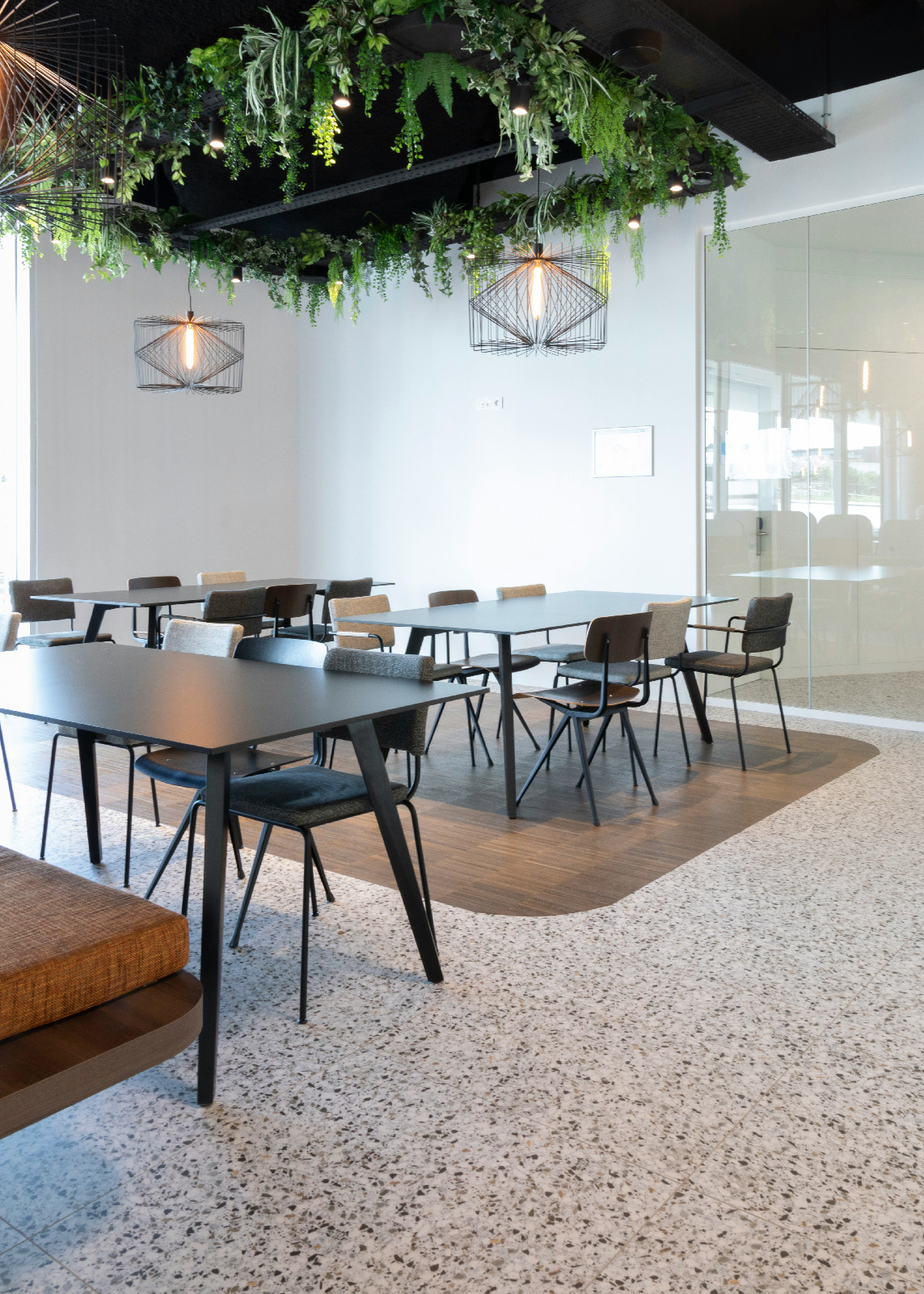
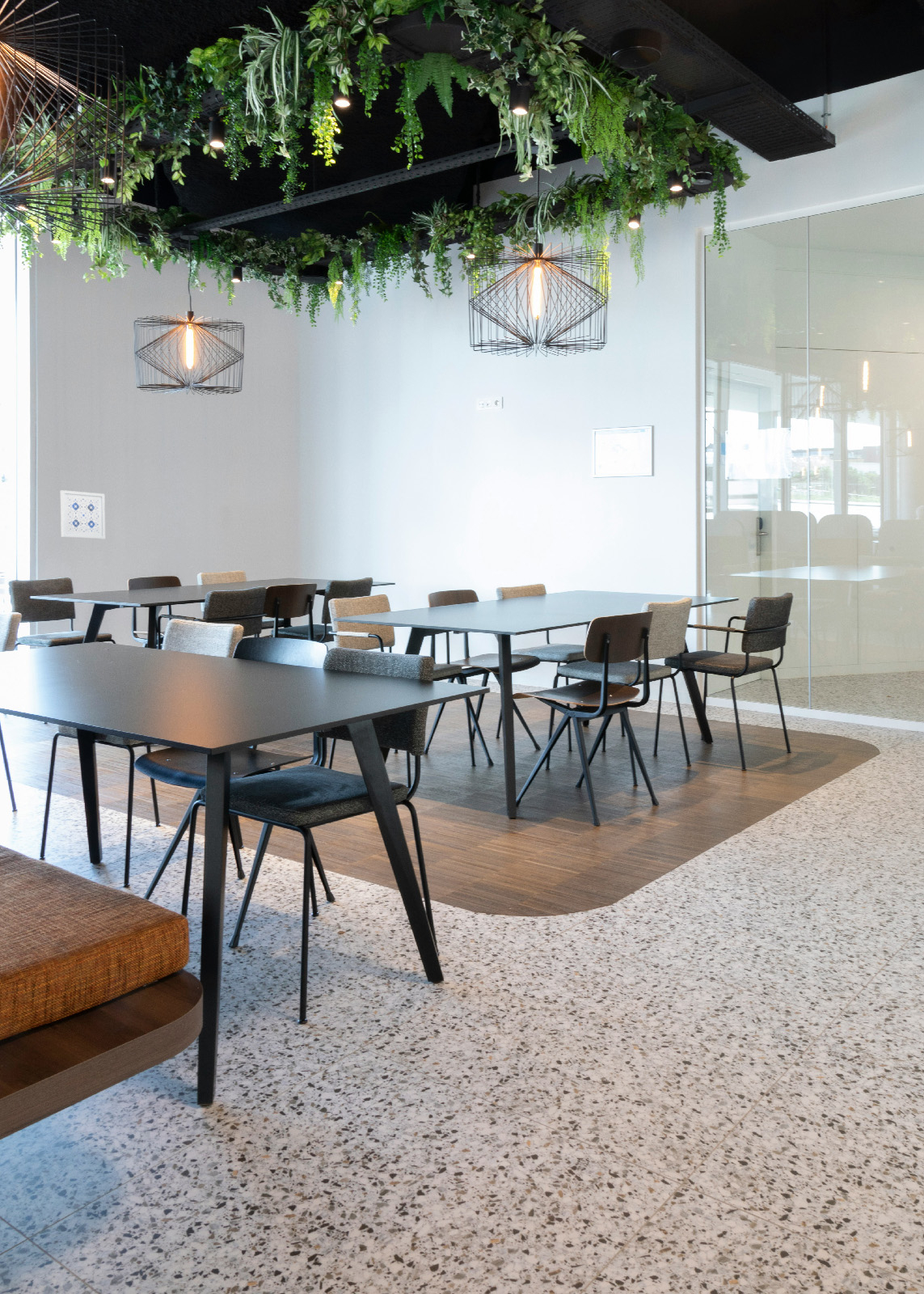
+ wall art [60,489,106,539]
